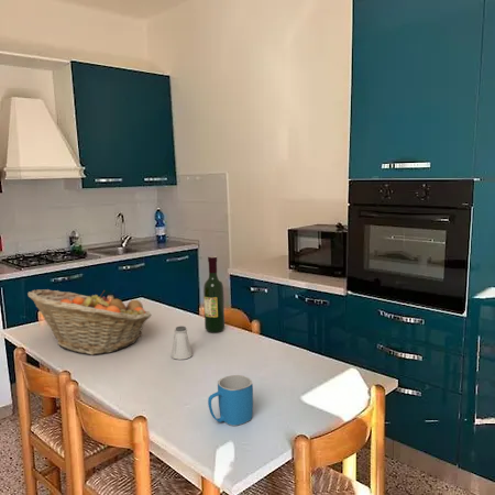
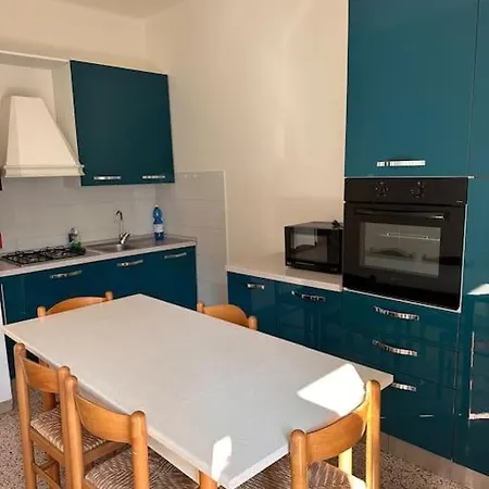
- mug [207,374,254,427]
- fruit basket [26,288,153,356]
- saltshaker [170,324,194,361]
- wine bottle [202,255,226,333]
